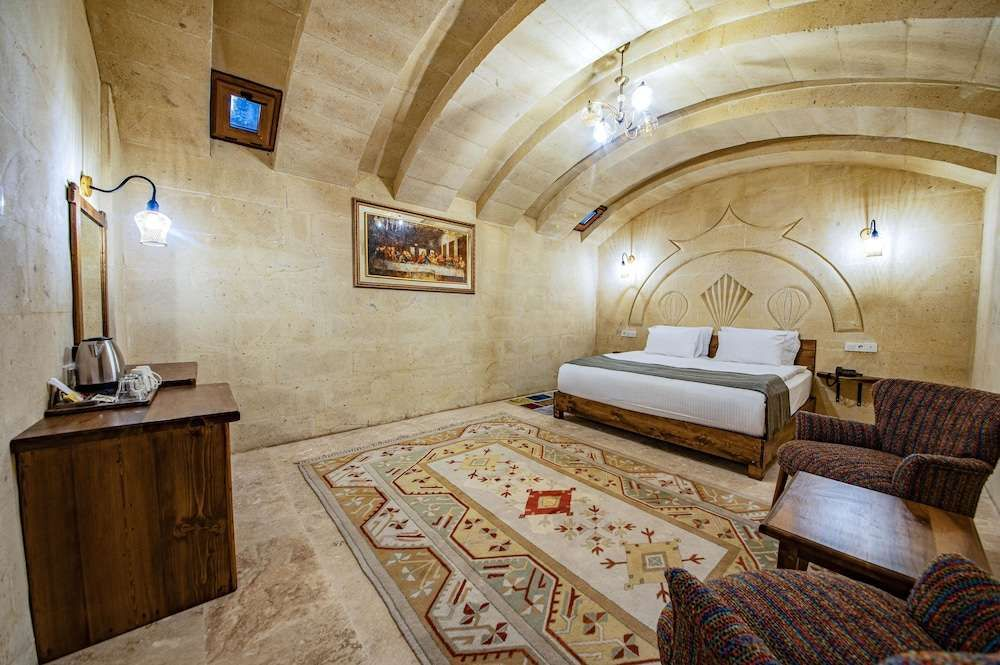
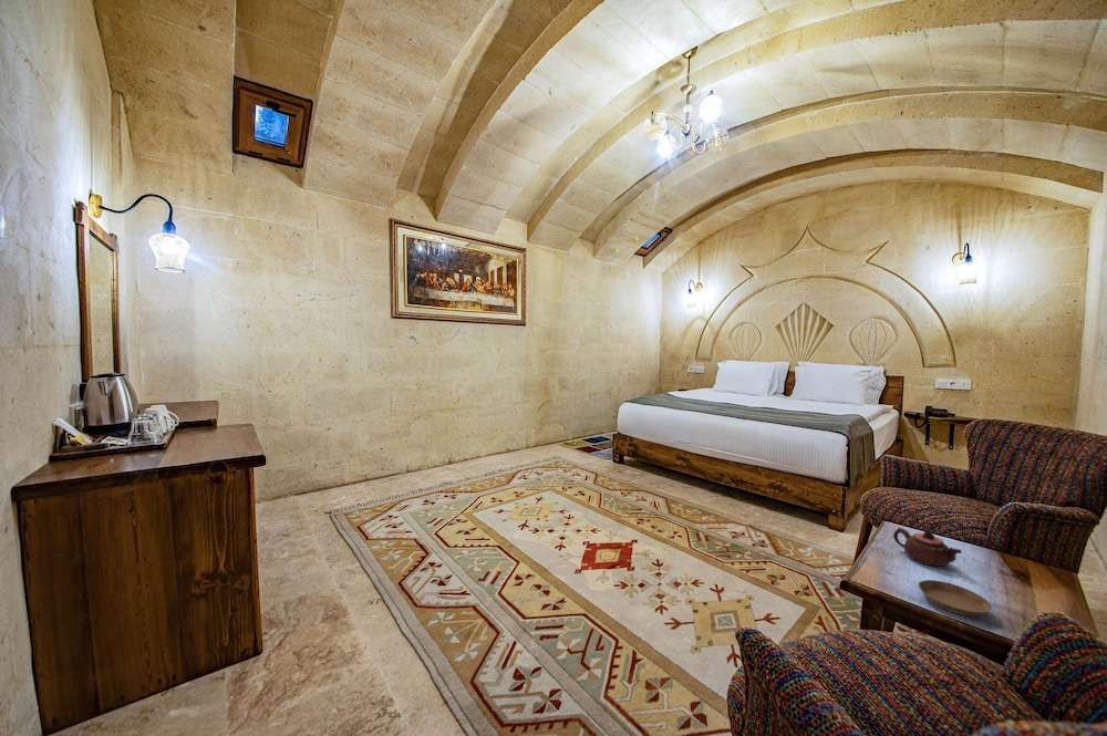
+ teapot [892,526,963,568]
+ saucer [918,579,993,616]
